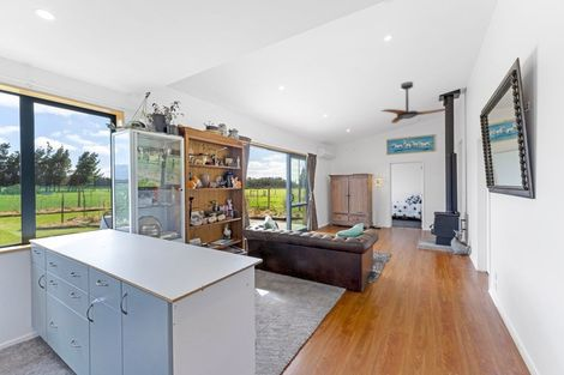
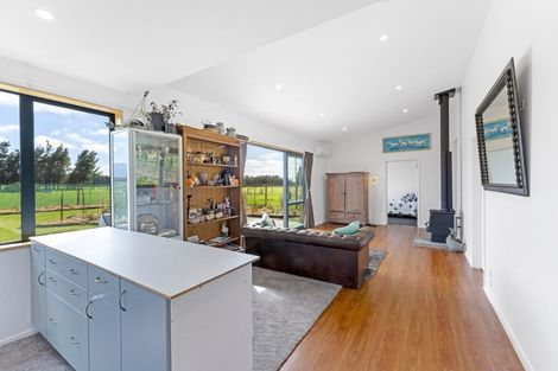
- ceiling fan [379,80,449,125]
